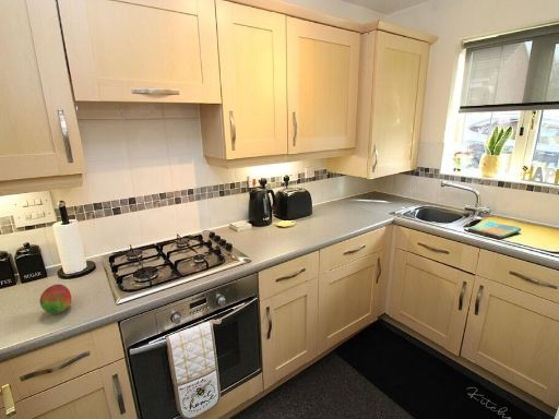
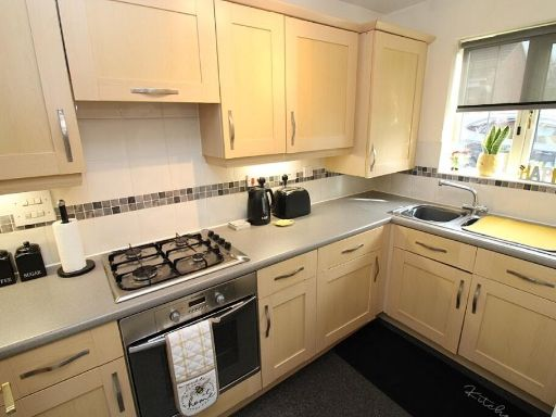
- dish towel [467,220,522,240]
- fruit [38,283,72,314]
